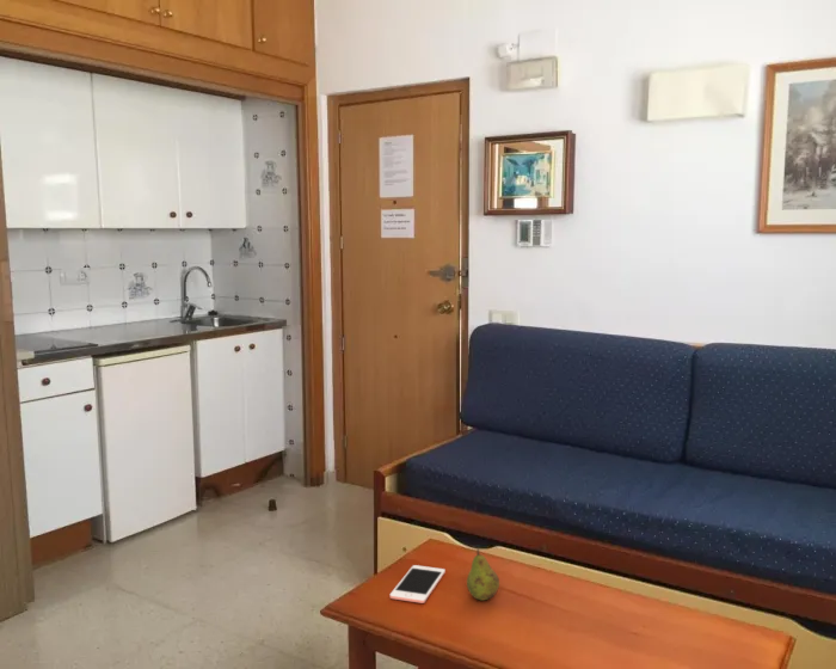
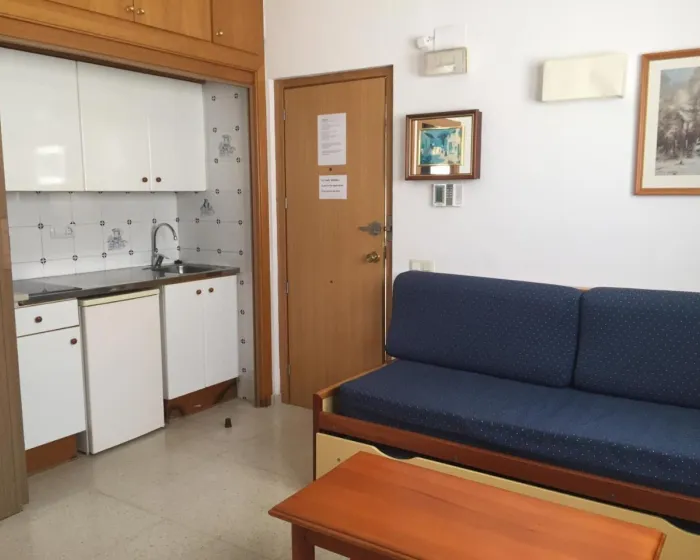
- cell phone [389,564,447,604]
- fruit [466,547,500,601]
